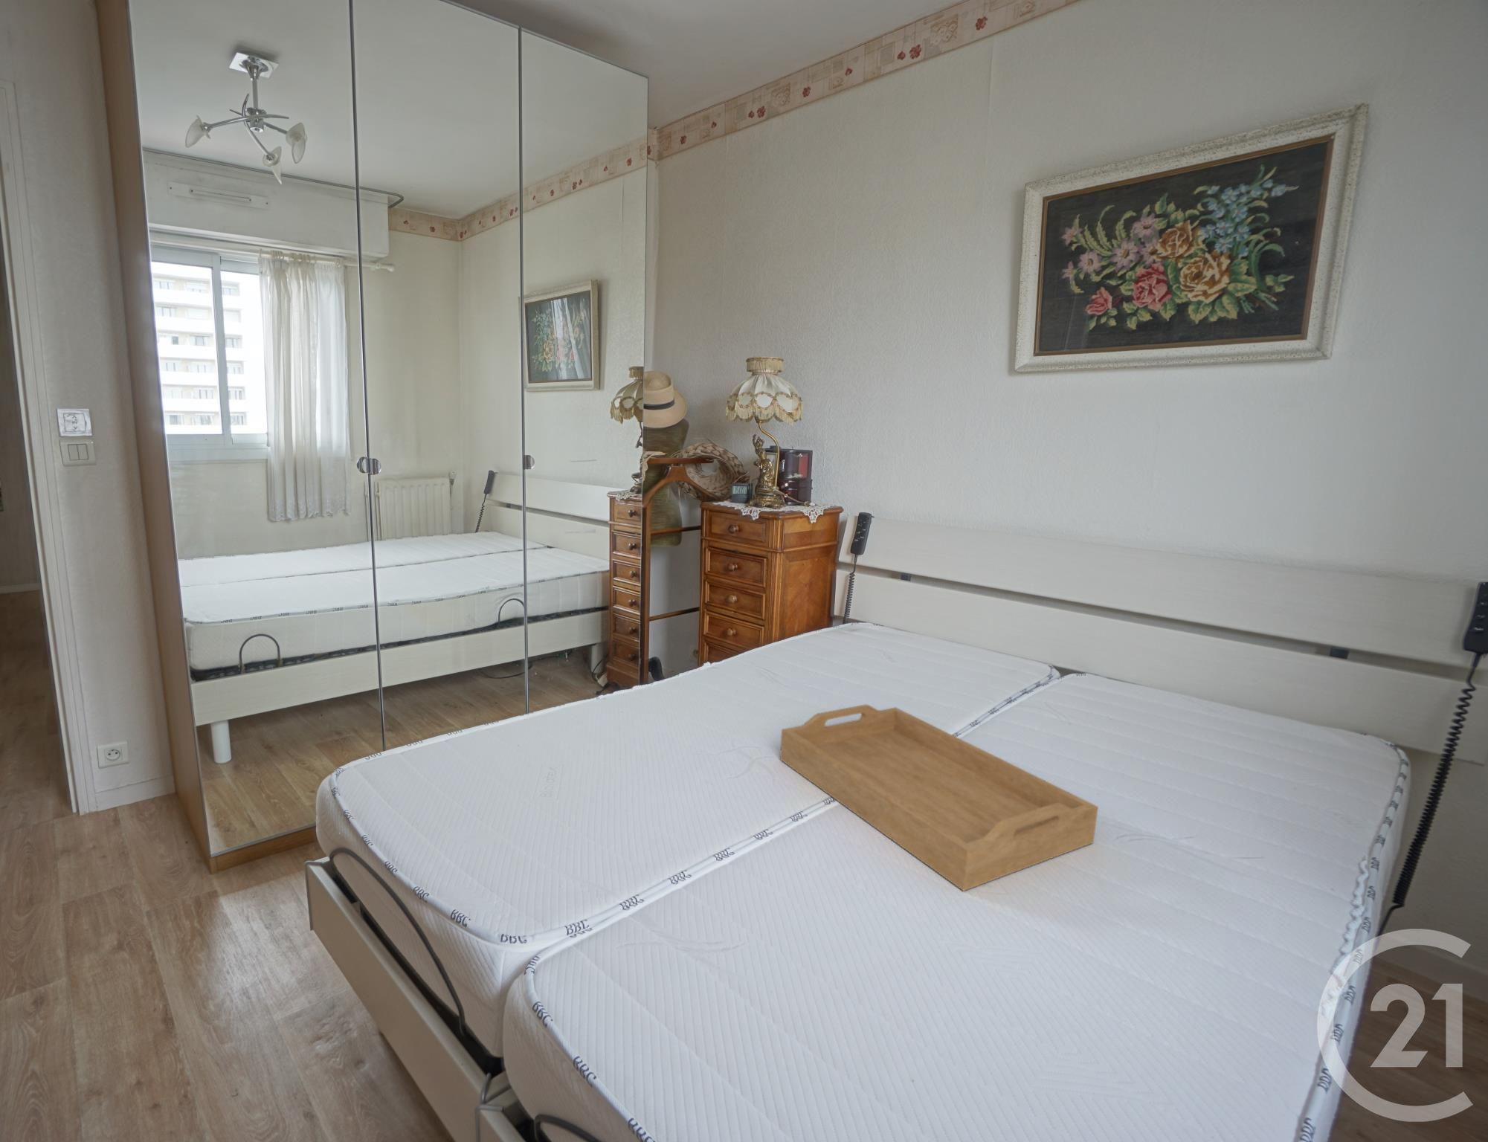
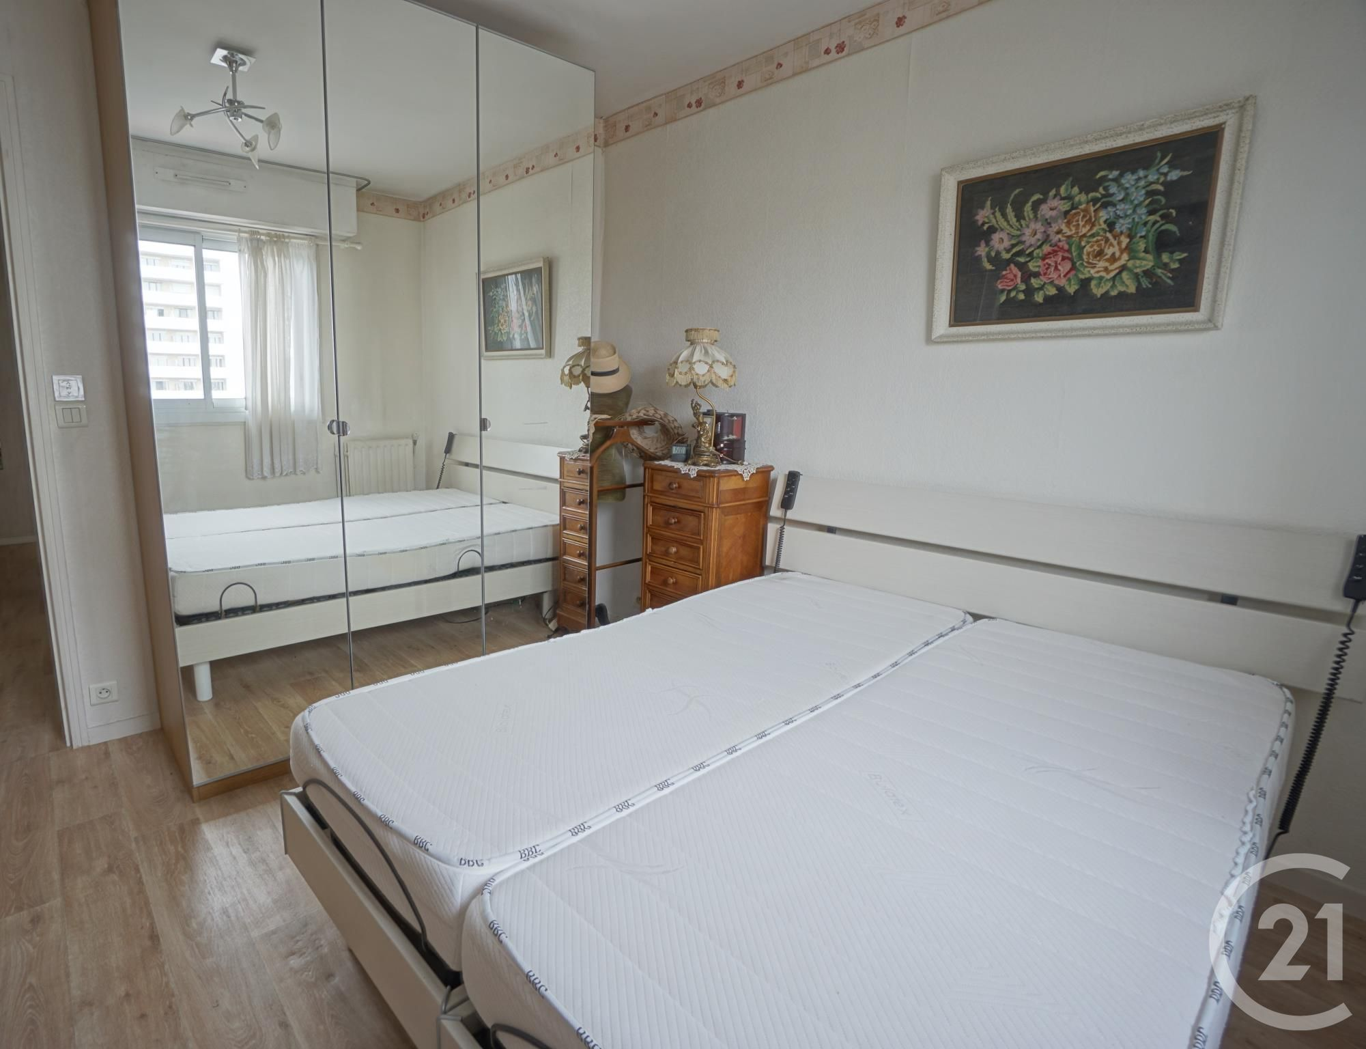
- serving tray [779,703,1099,892]
